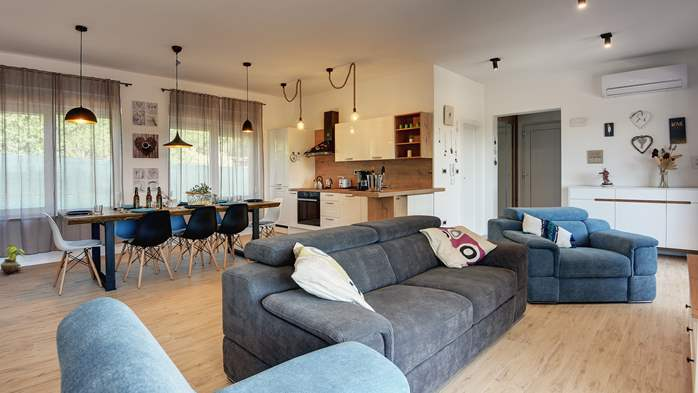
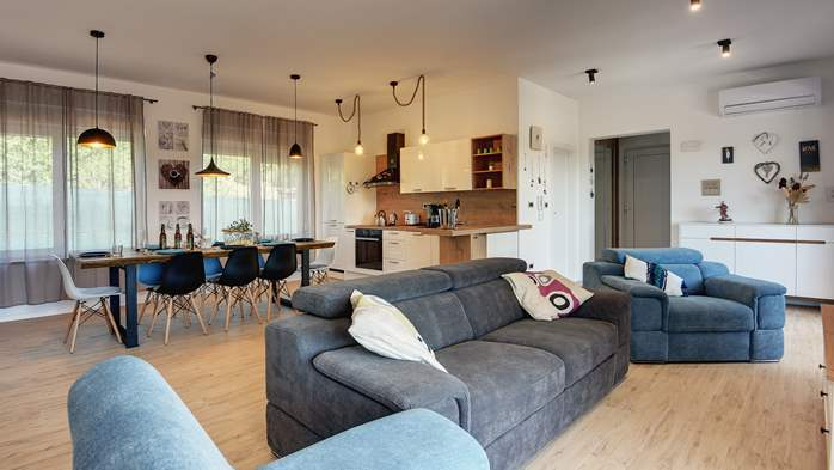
- potted plant [0,244,26,274]
